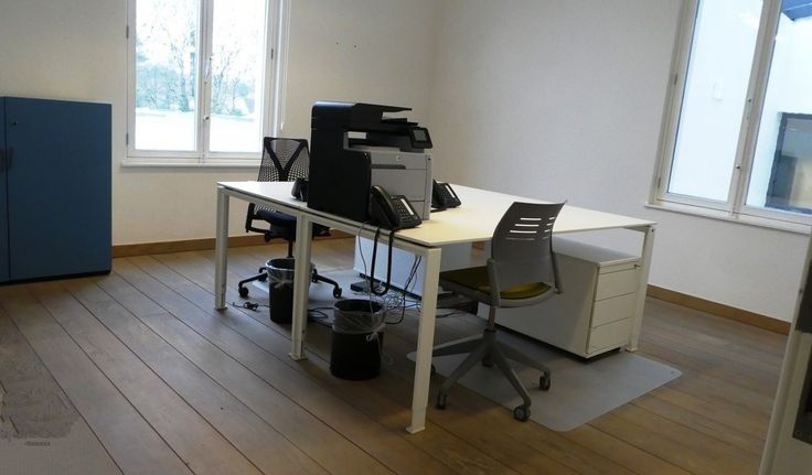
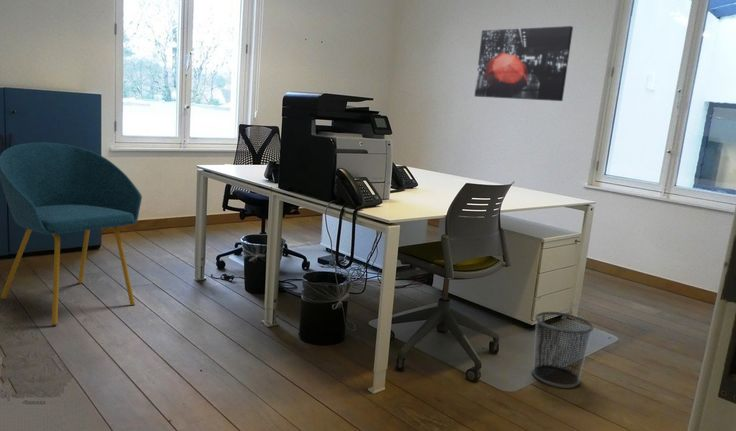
+ chair [0,141,143,326]
+ wall art [474,25,574,102]
+ waste bin [531,311,595,388]
